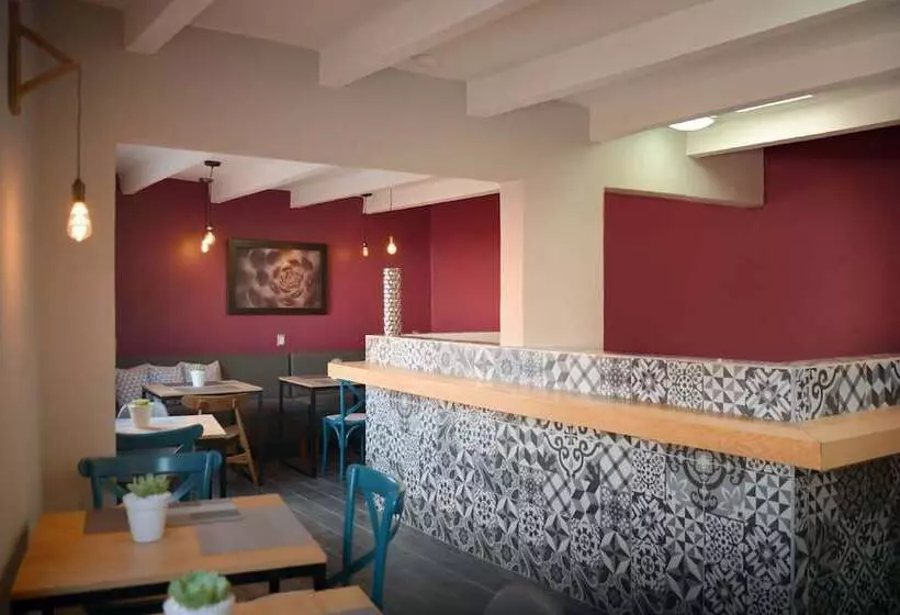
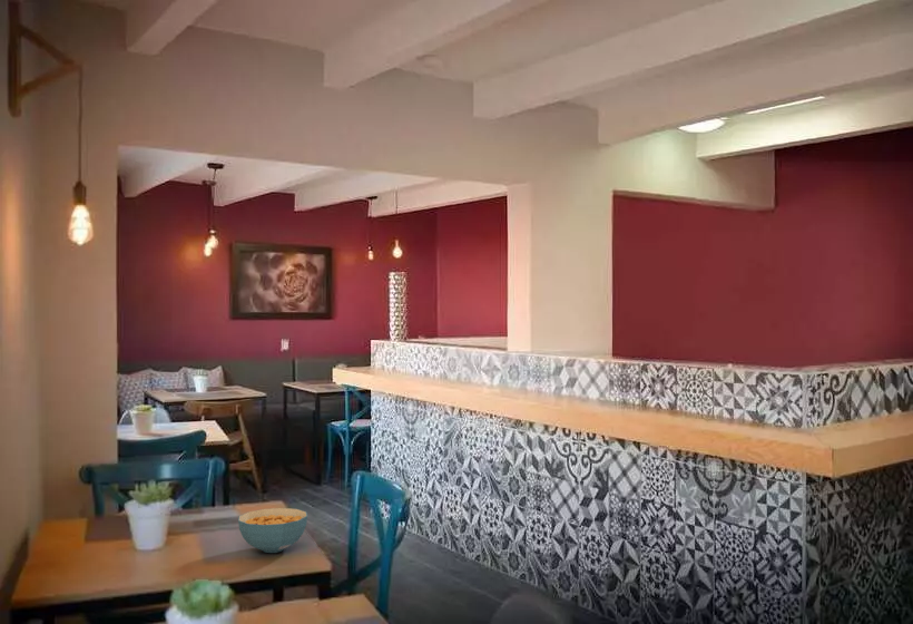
+ cereal bowl [237,507,308,554]
